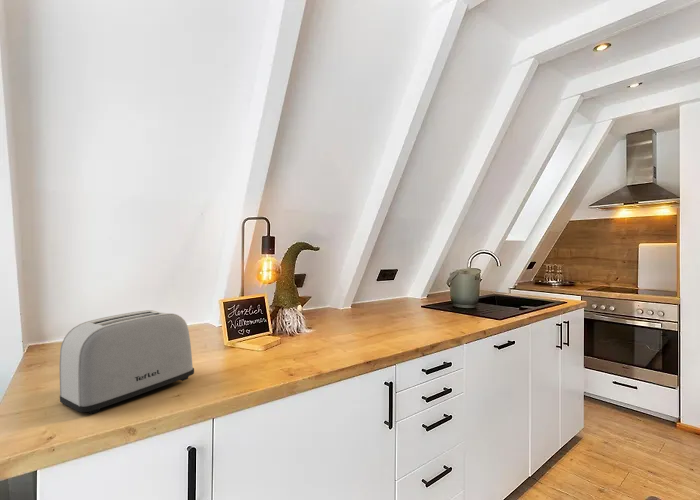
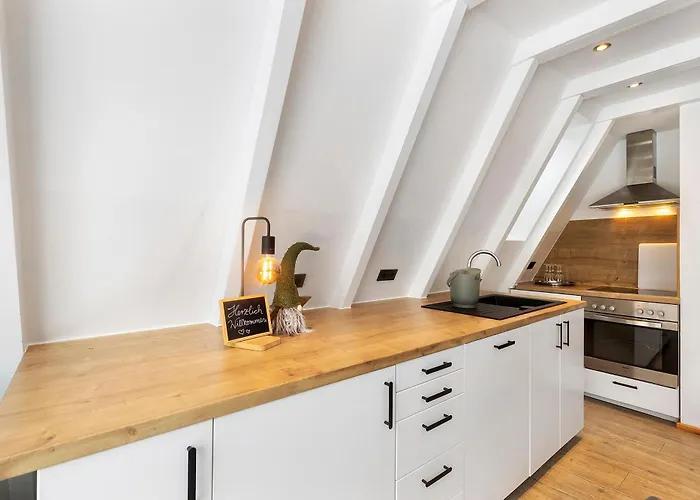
- toaster [59,309,195,415]
